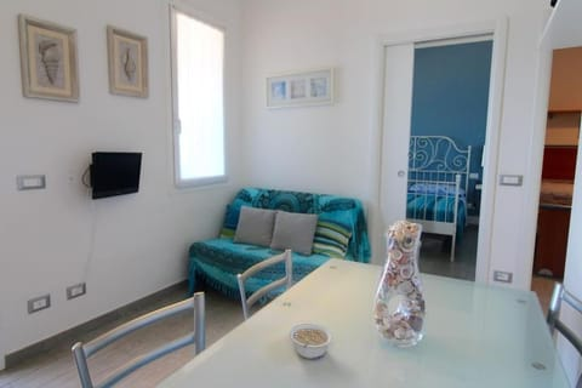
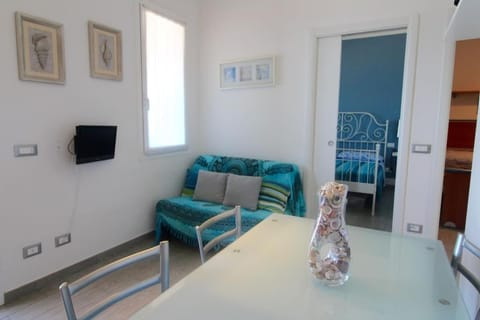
- legume [289,323,333,360]
